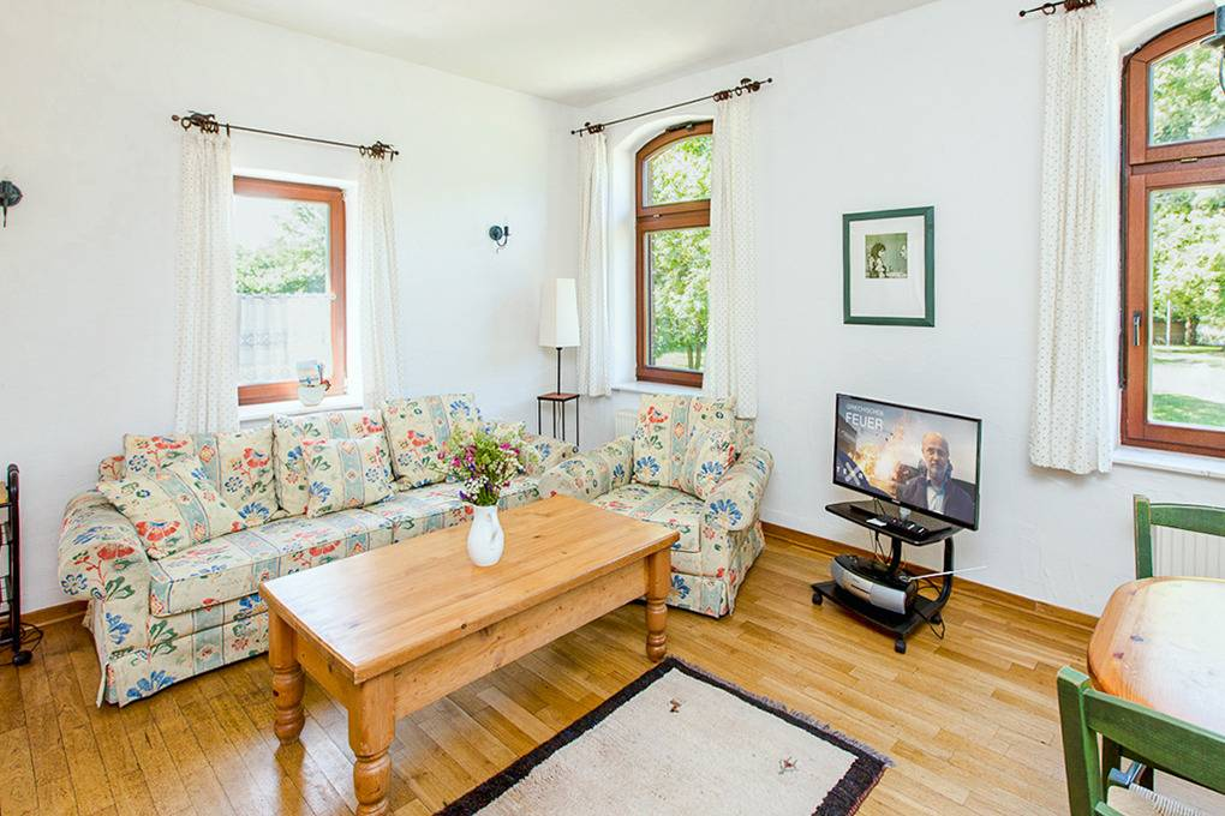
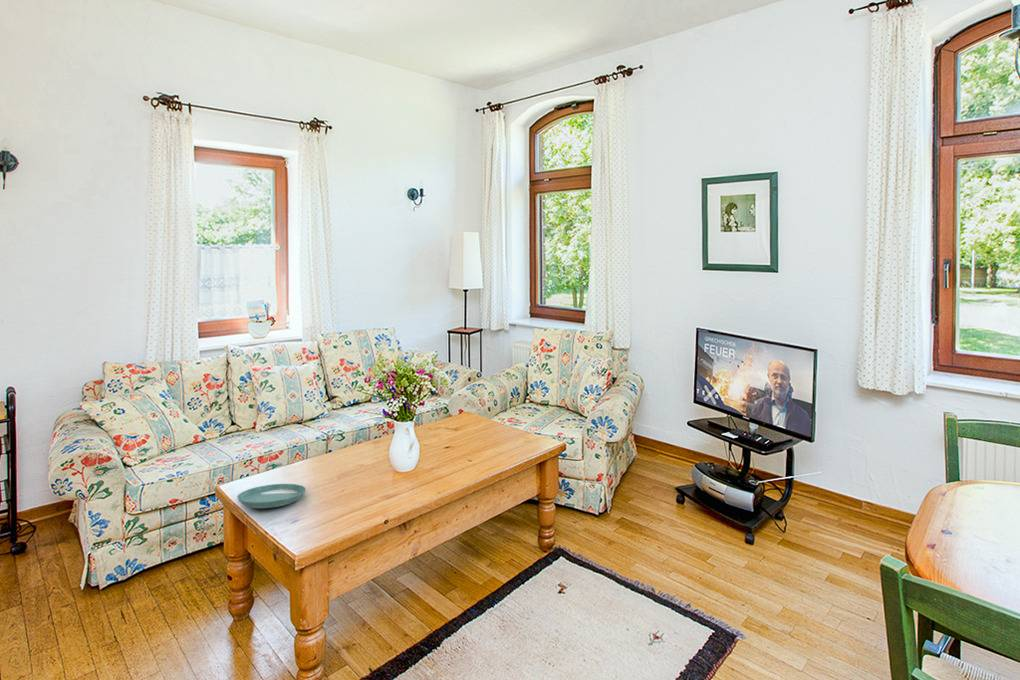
+ saucer [236,483,307,509]
